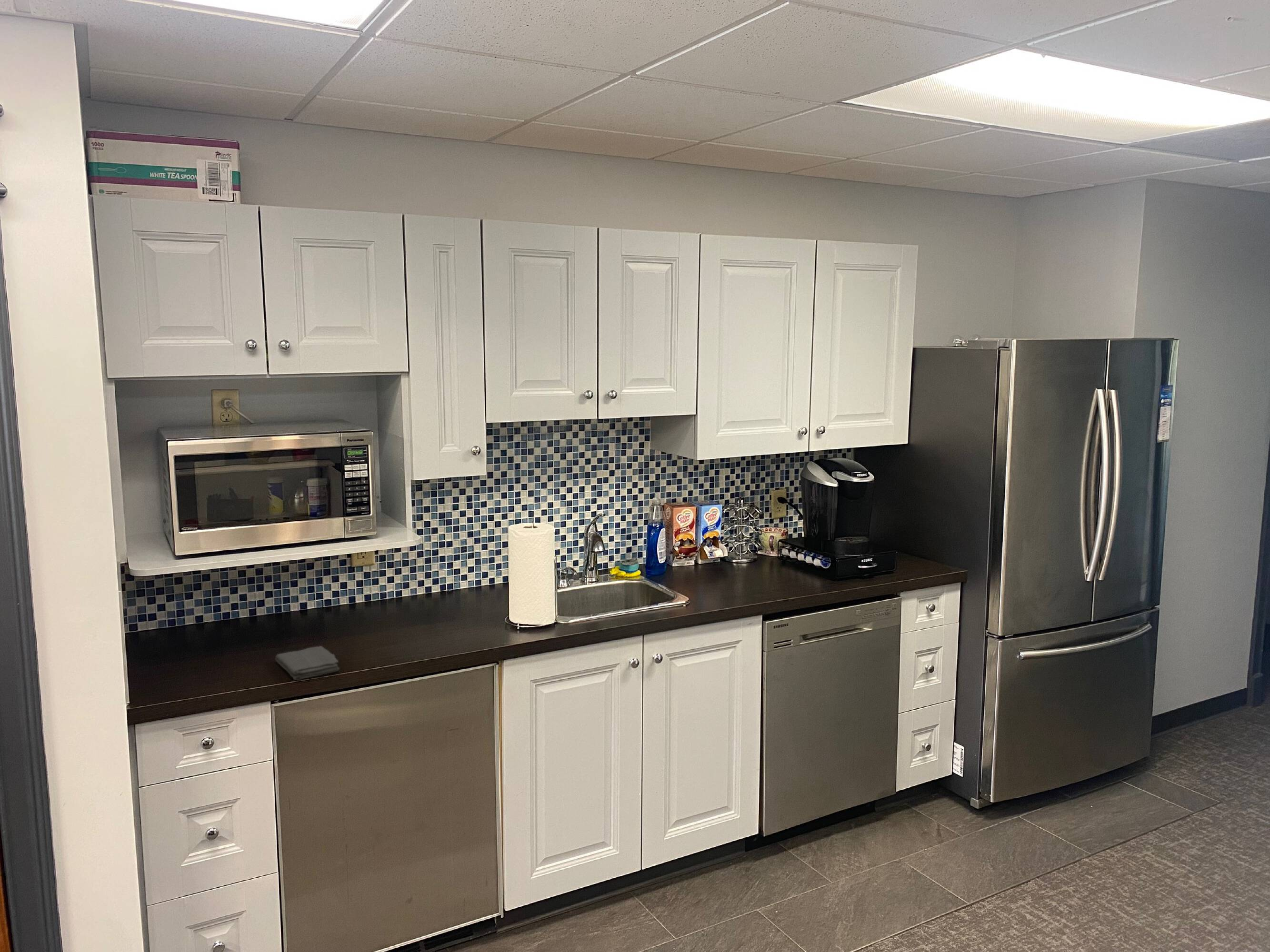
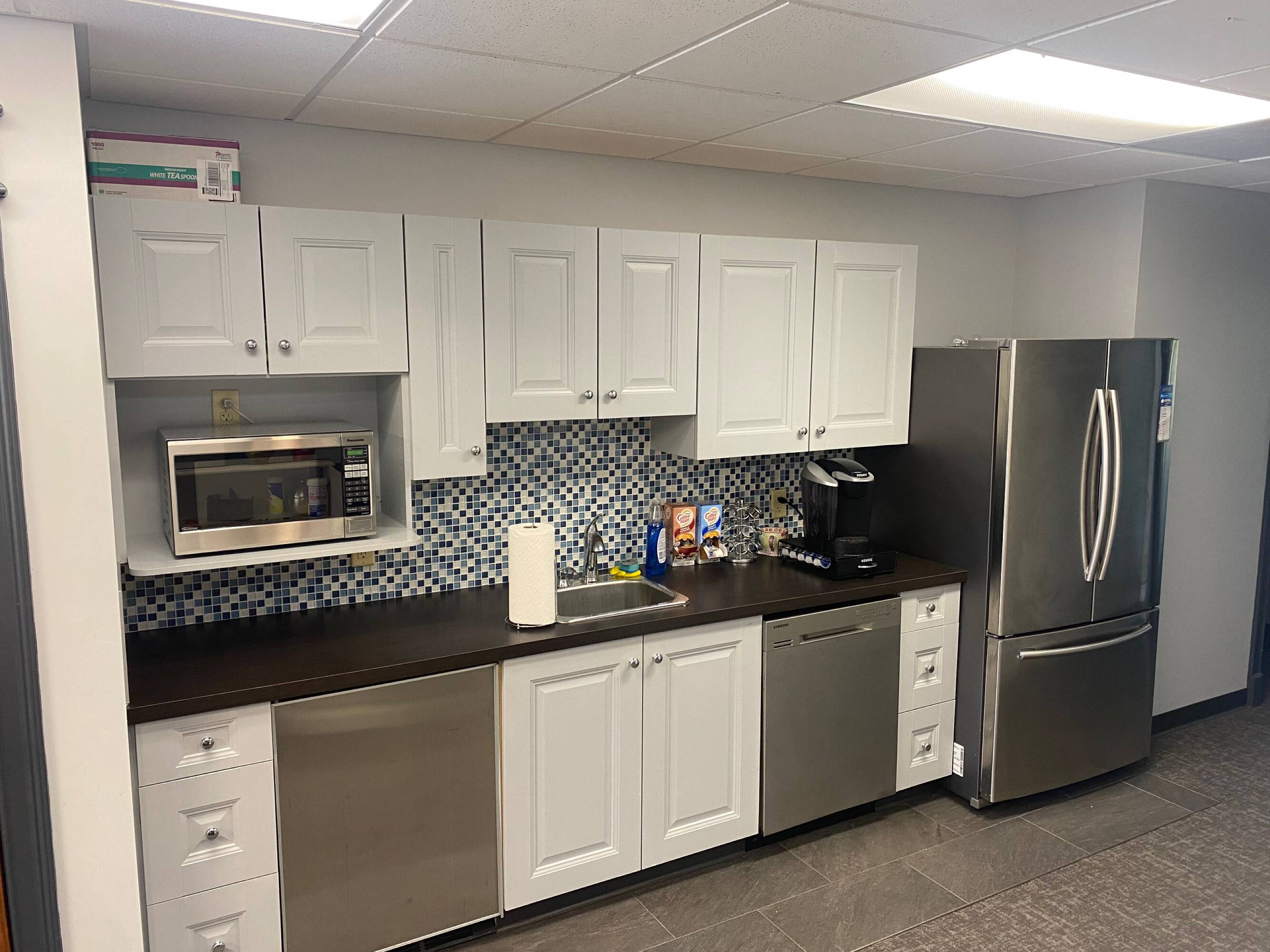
- washcloth [274,645,340,681]
